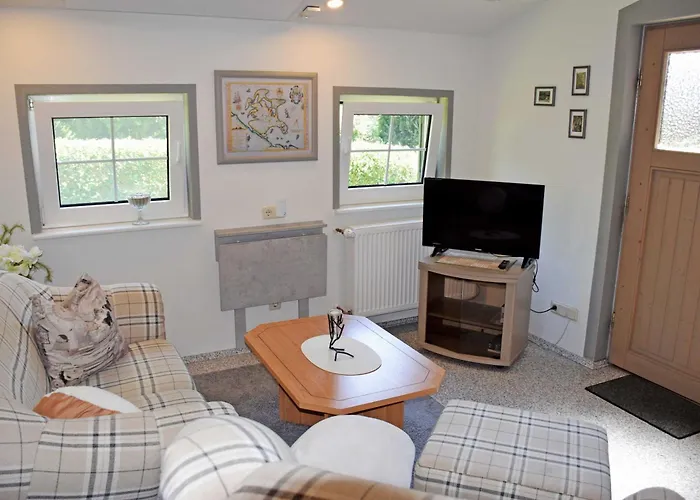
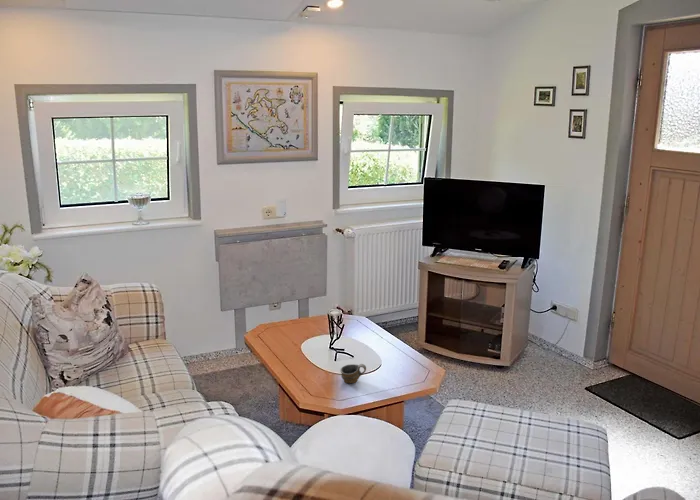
+ cup [339,363,367,384]
